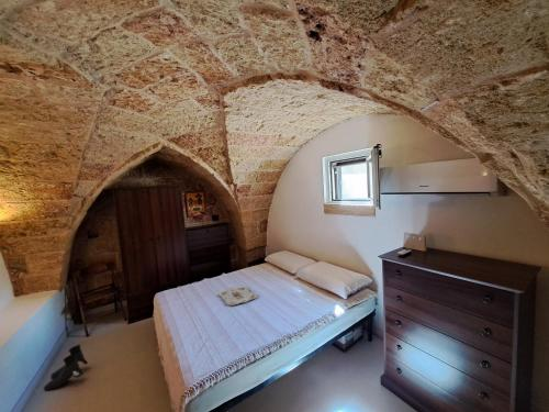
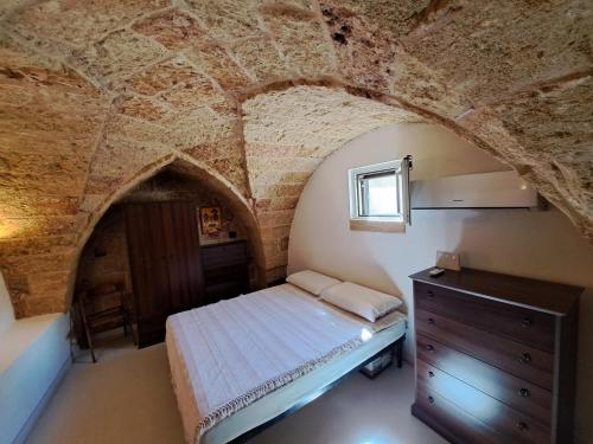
- serving tray [217,285,258,307]
- boots [43,344,89,391]
